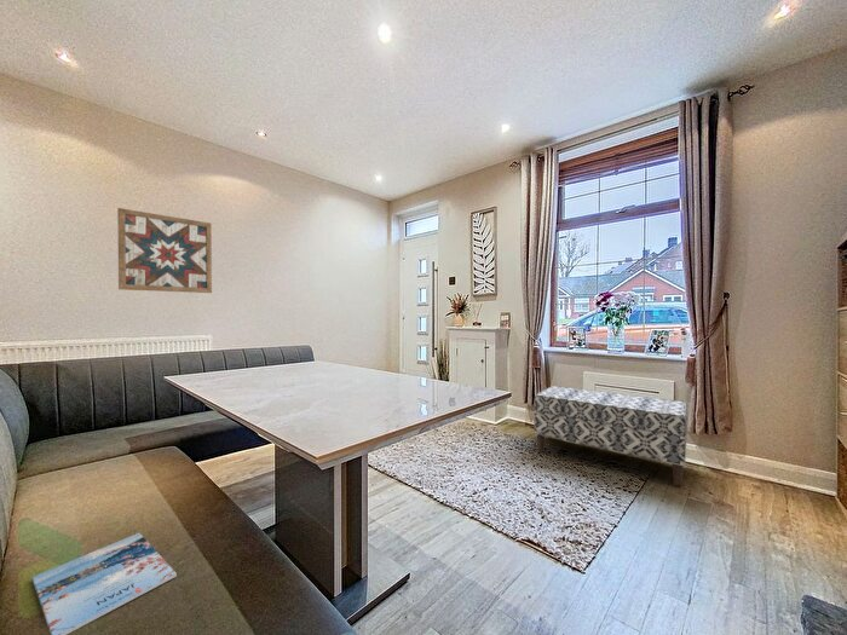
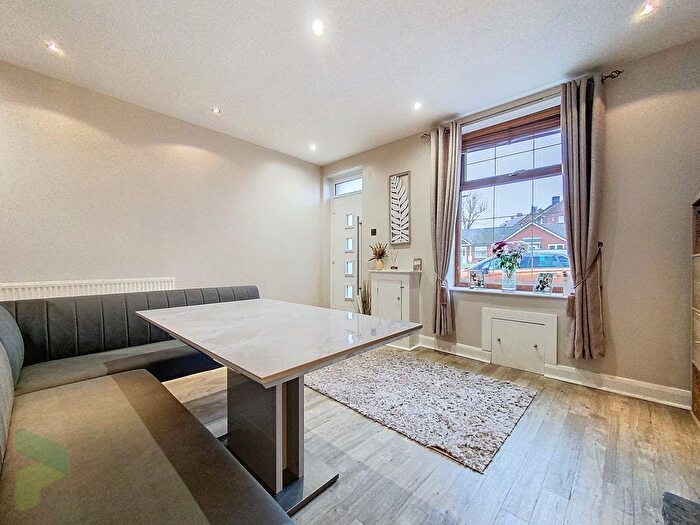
- wall art [116,207,213,294]
- bench [532,385,690,487]
- magazine [31,532,178,635]
